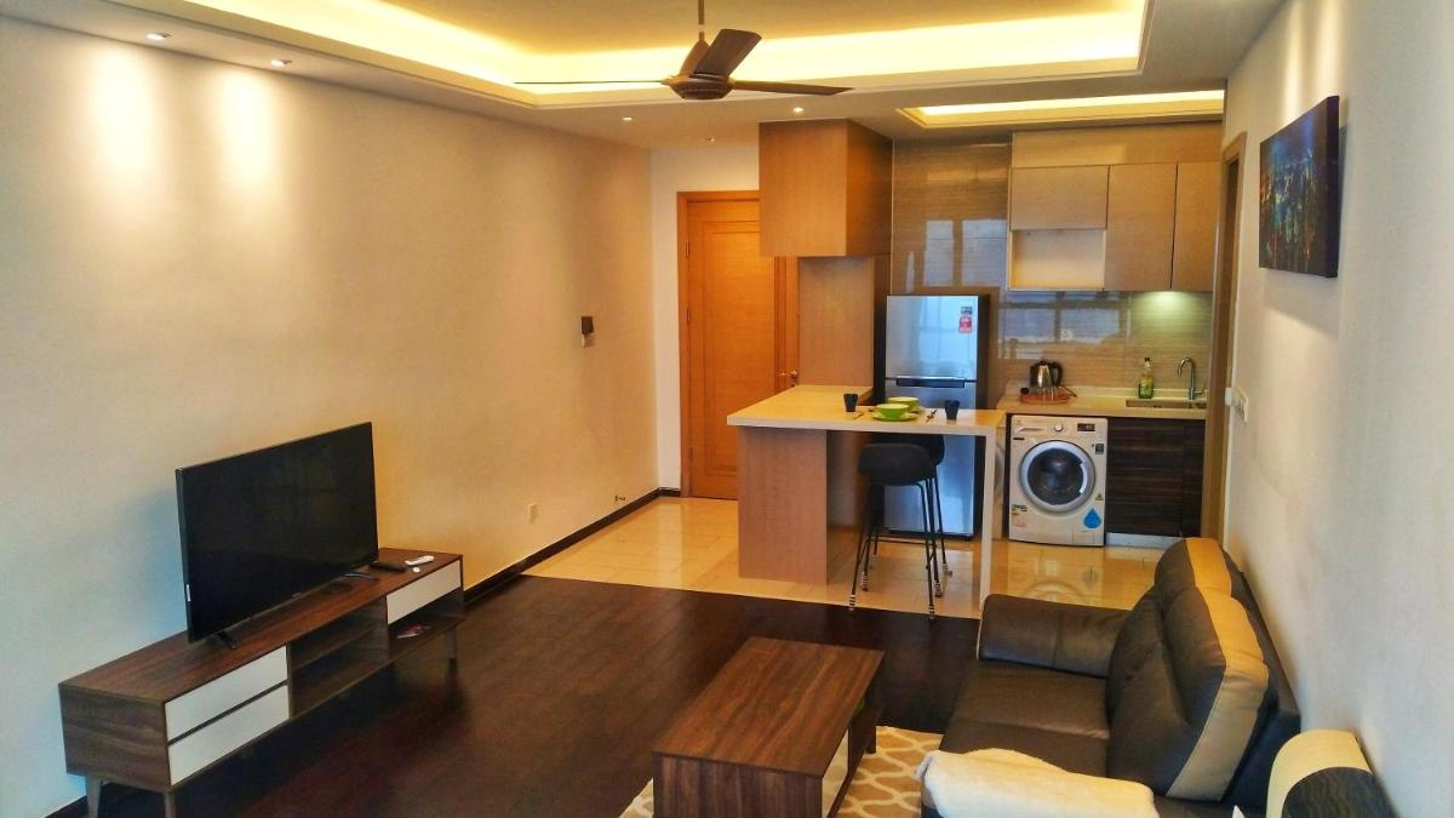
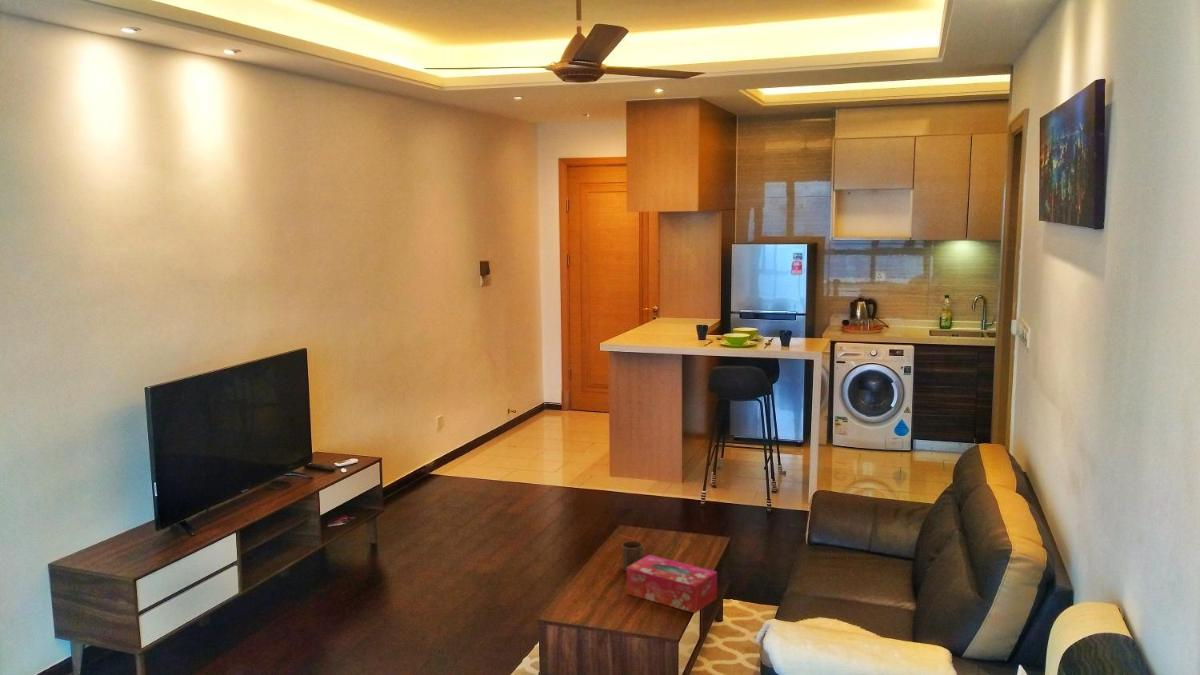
+ tissue box [626,554,718,614]
+ cup [621,540,644,573]
